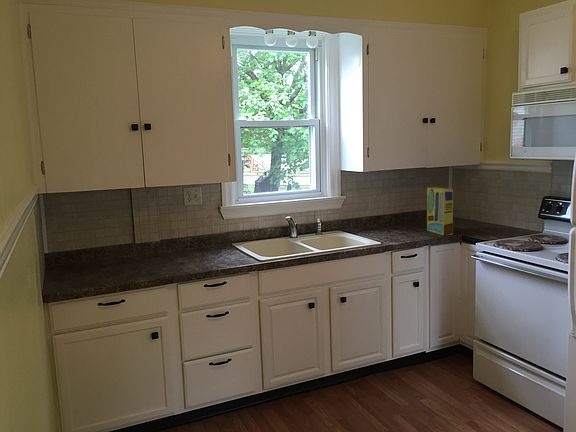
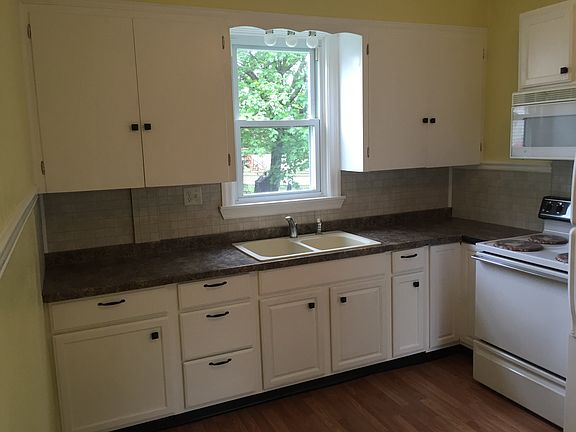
- cereal box [426,186,454,236]
